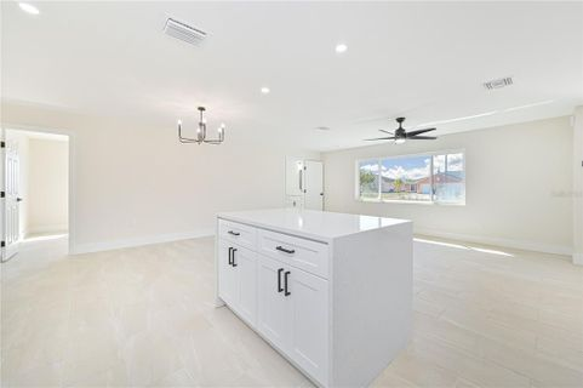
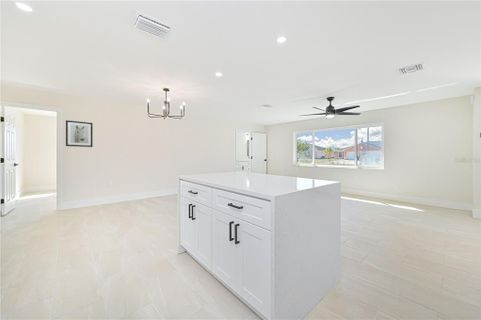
+ wall art [65,119,94,148]
